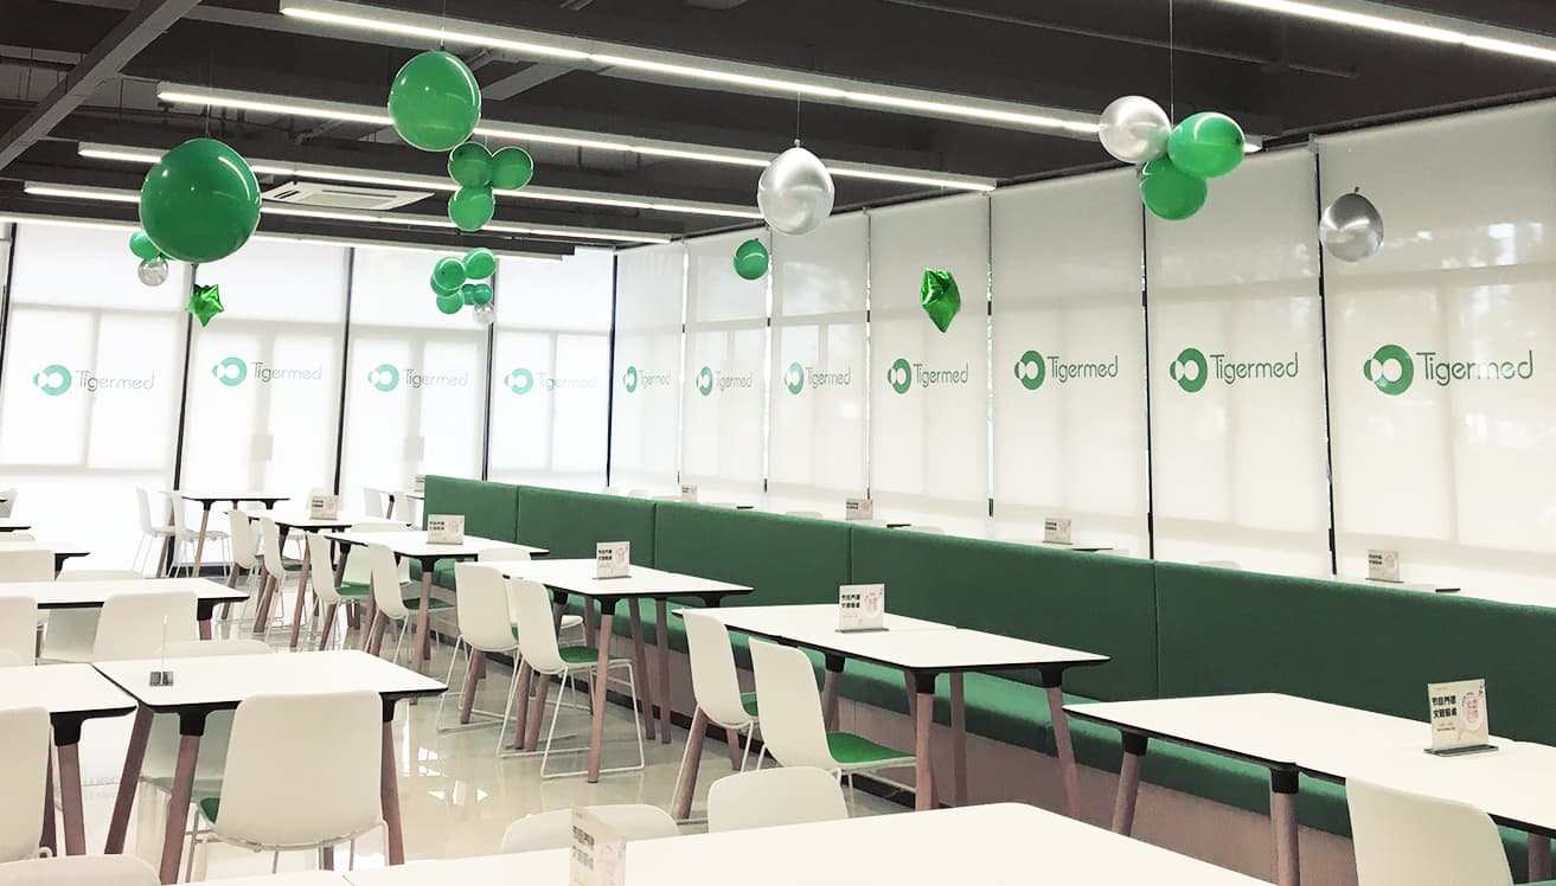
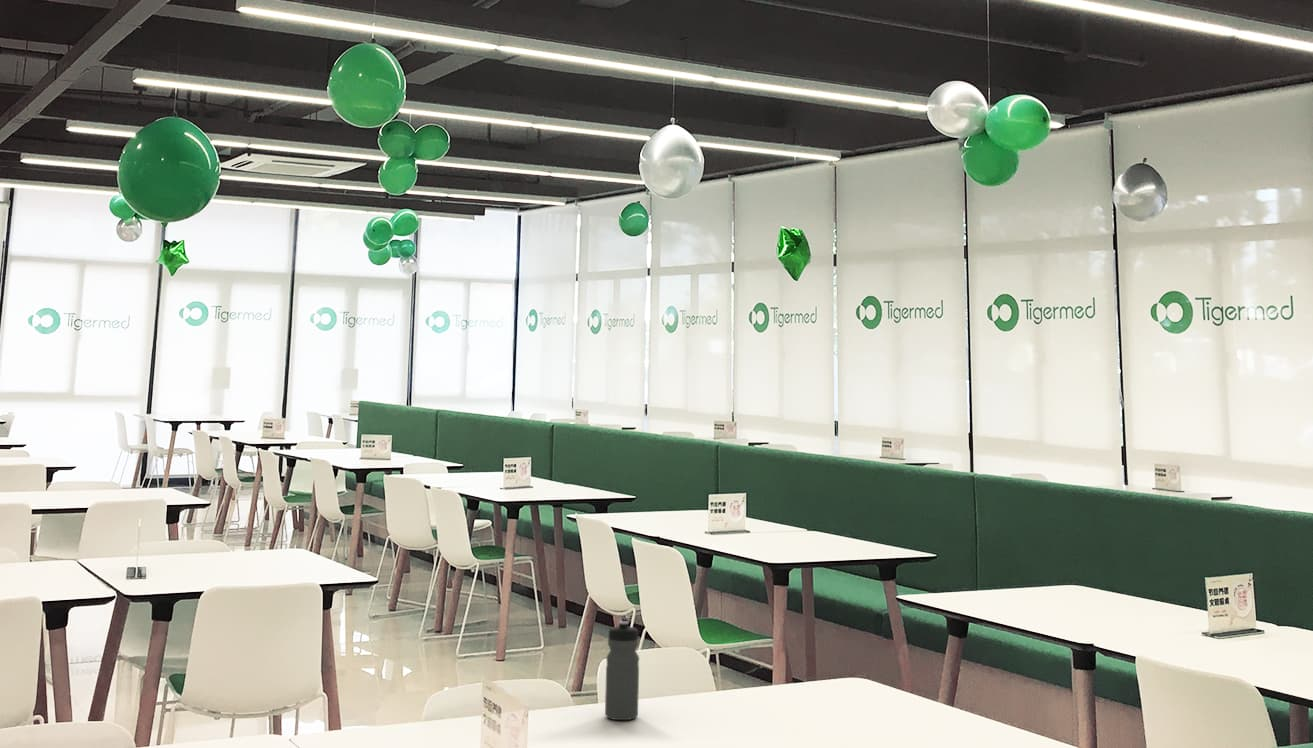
+ water bottle [604,620,640,721]
